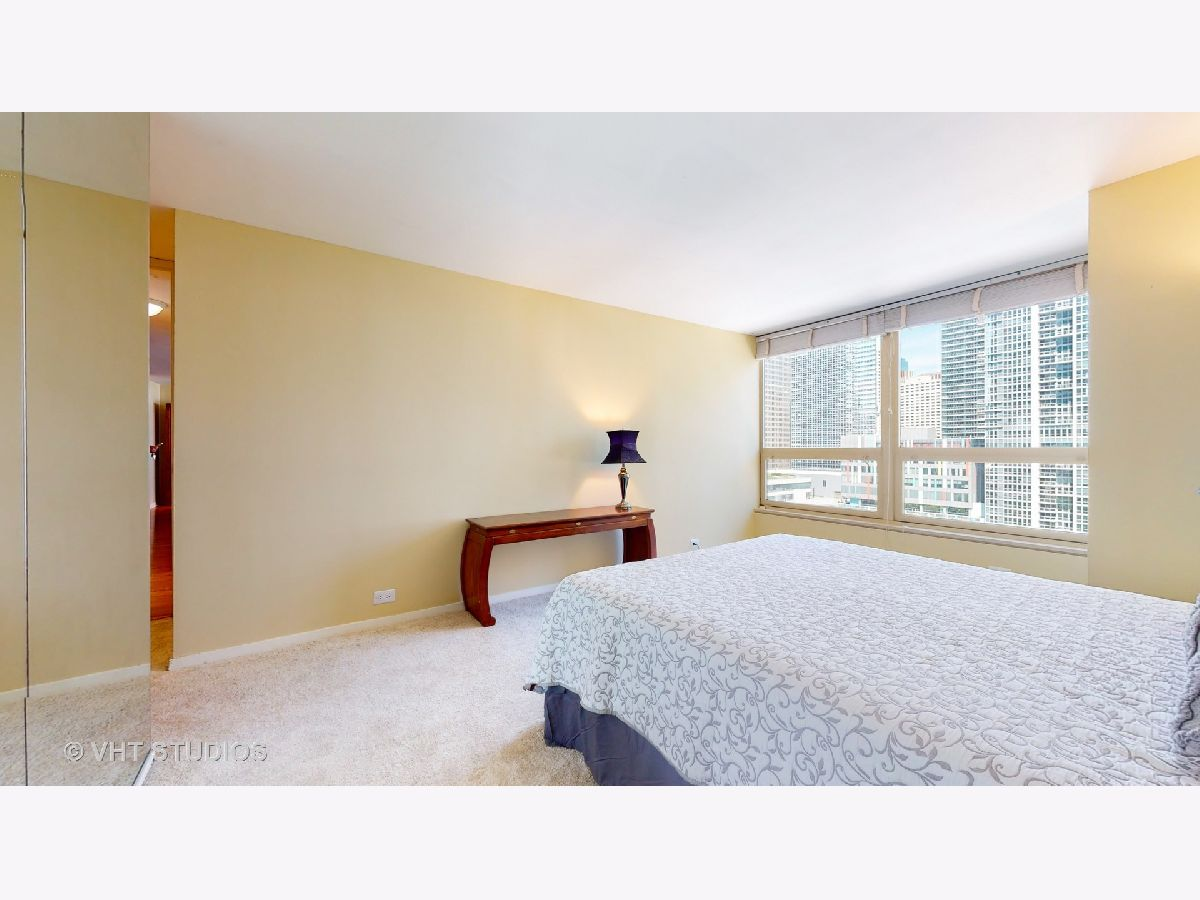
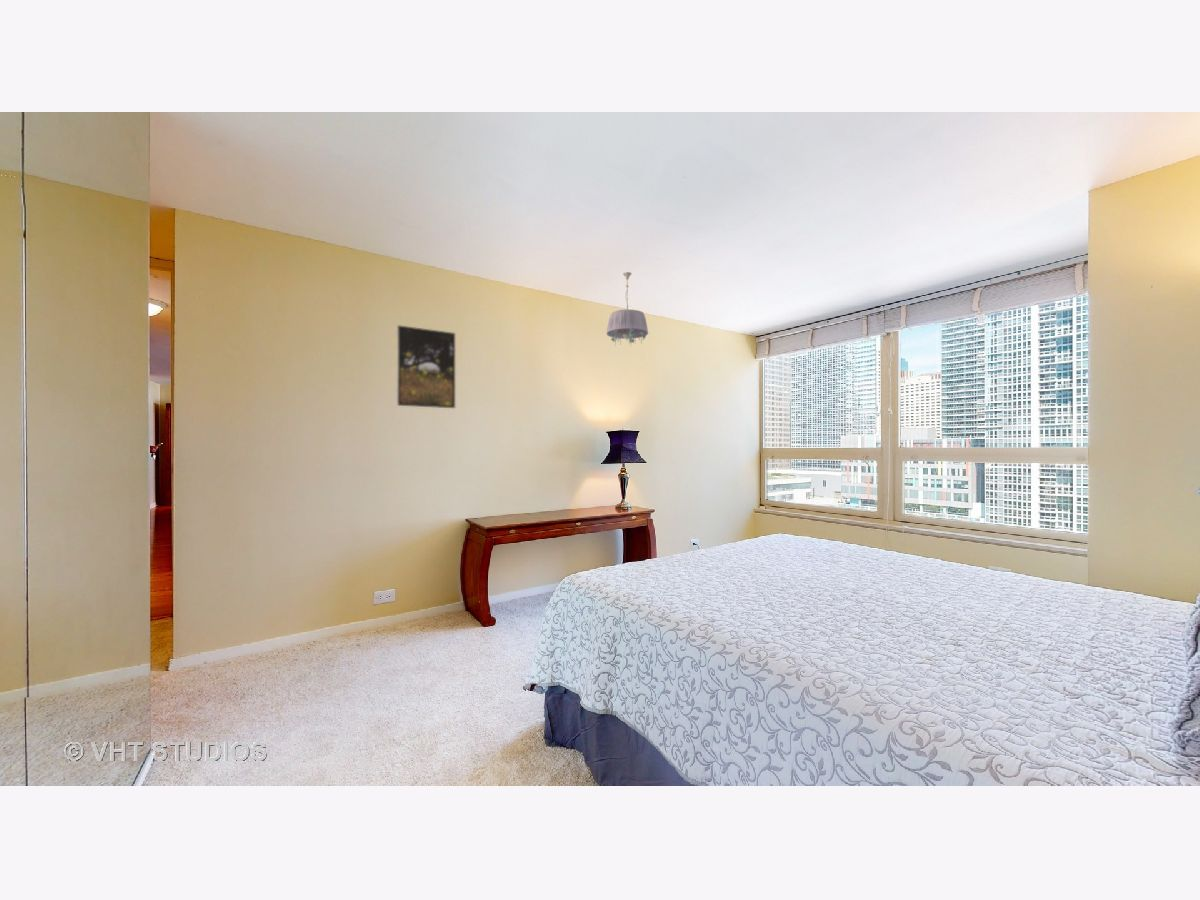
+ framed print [396,324,456,409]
+ ceiling light fixture [606,271,649,347]
